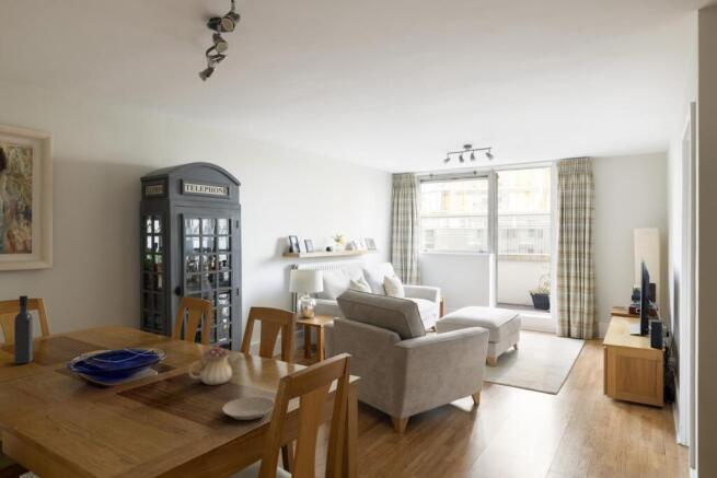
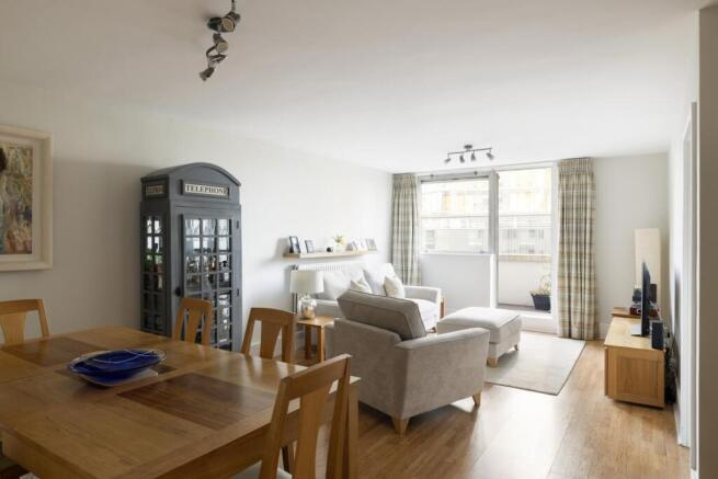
- teapot [187,342,240,386]
- plate [221,396,275,421]
- wine bottle [13,294,34,365]
